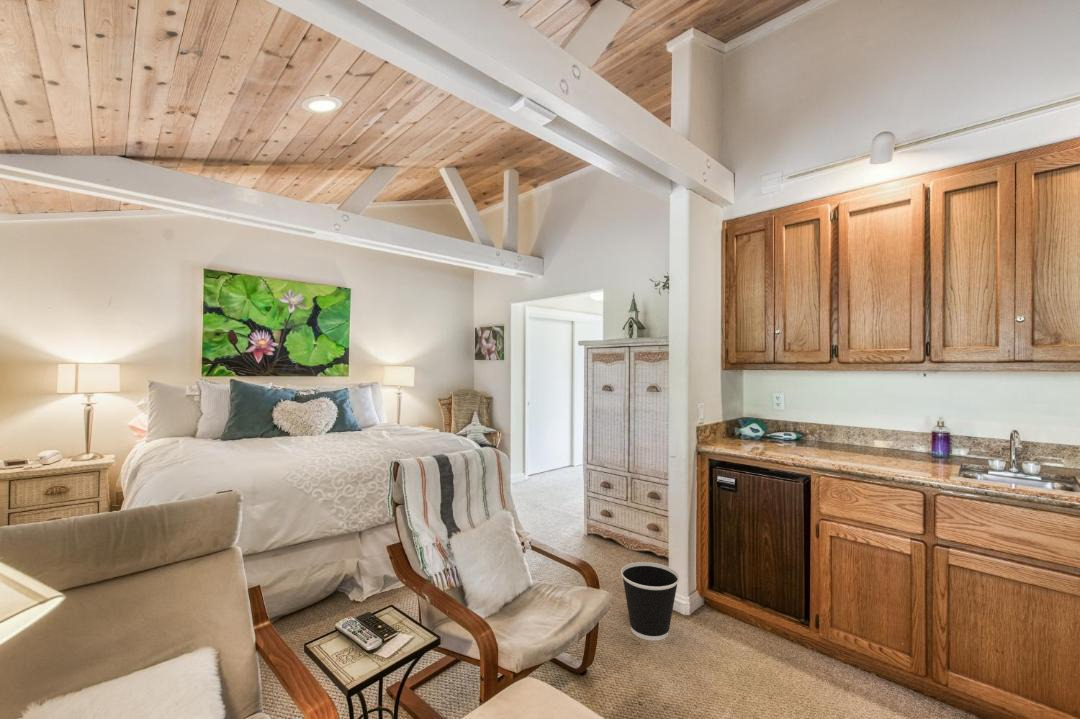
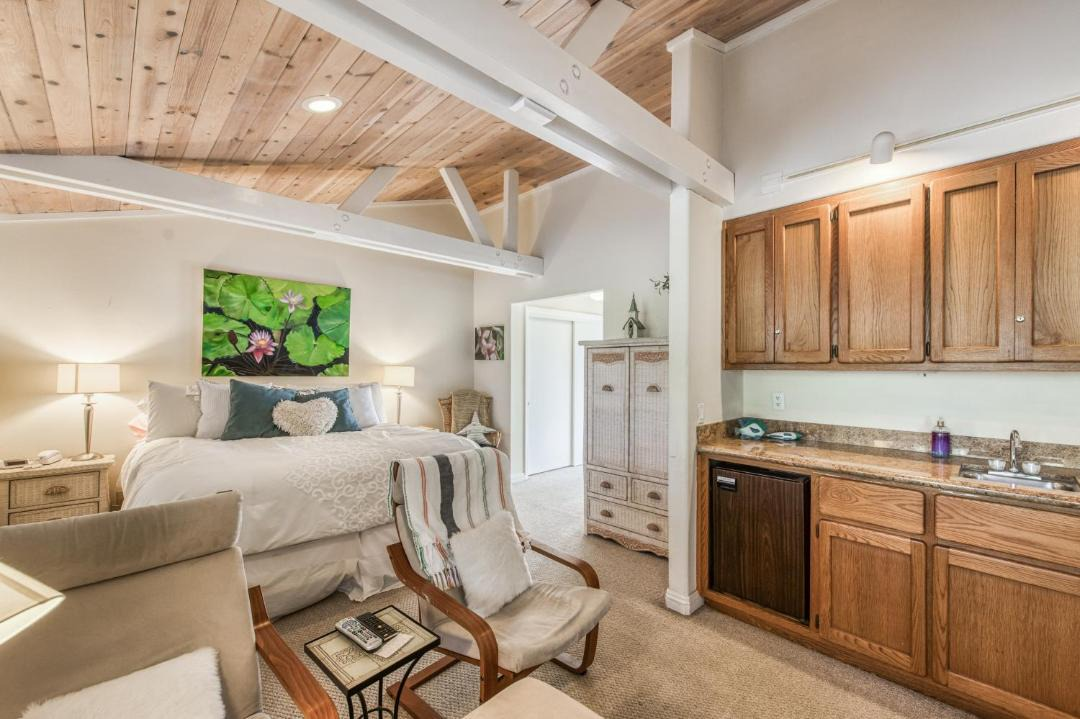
- wastebasket [620,561,680,642]
